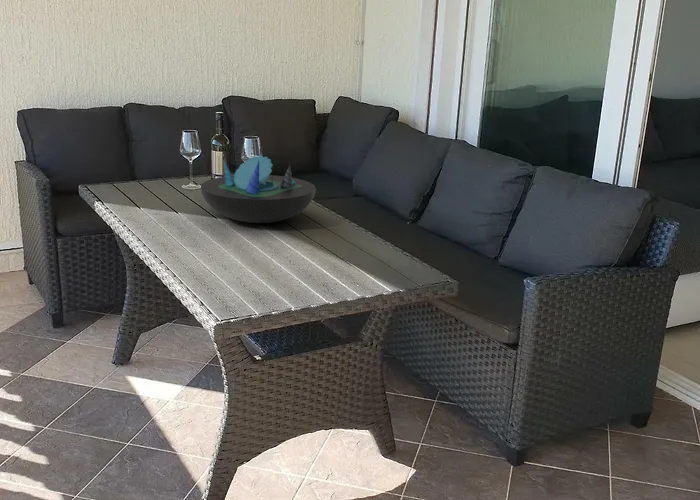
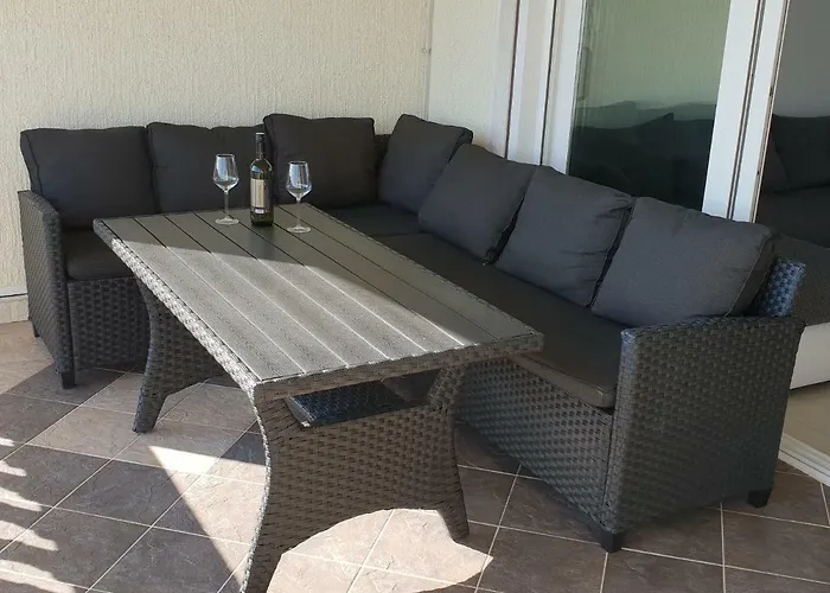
- decorative bowl [200,155,317,224]
